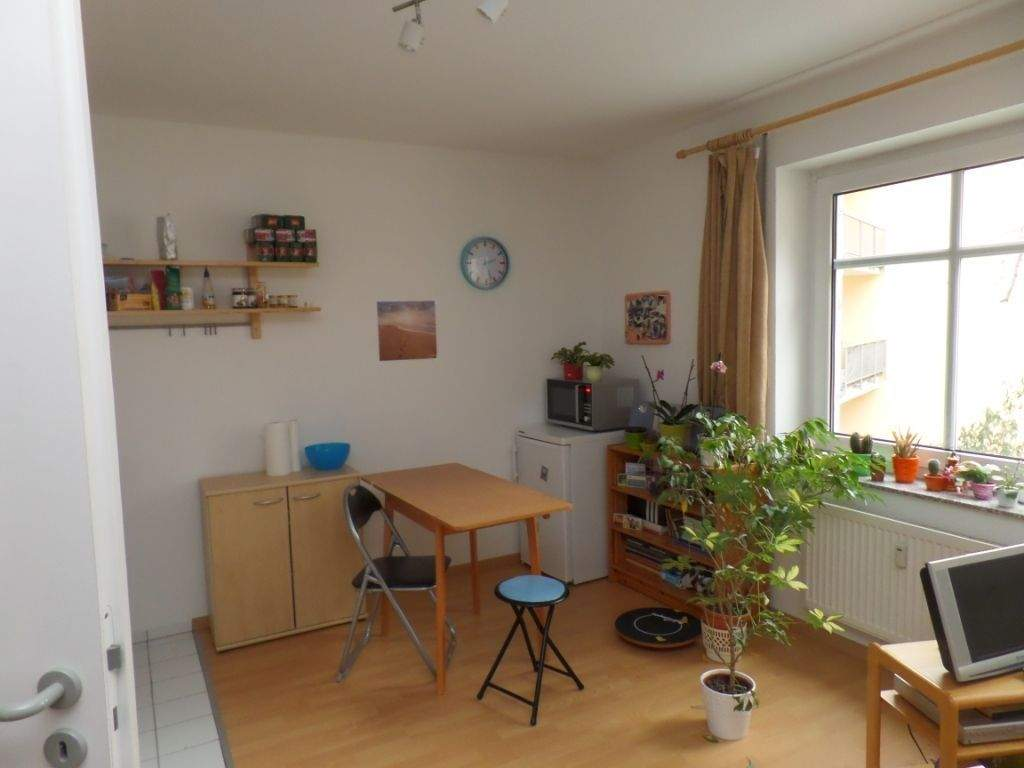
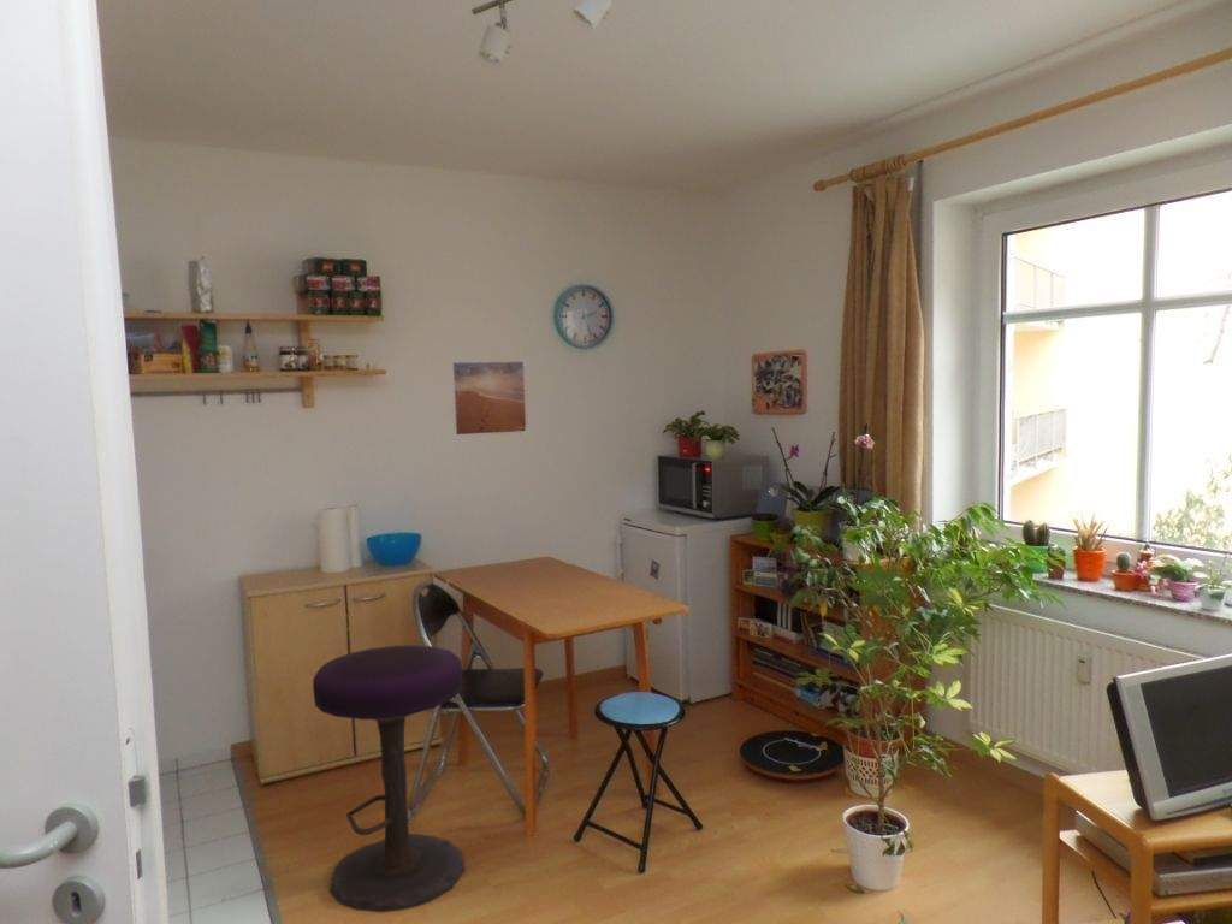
+ stool [312,644,466,913]
